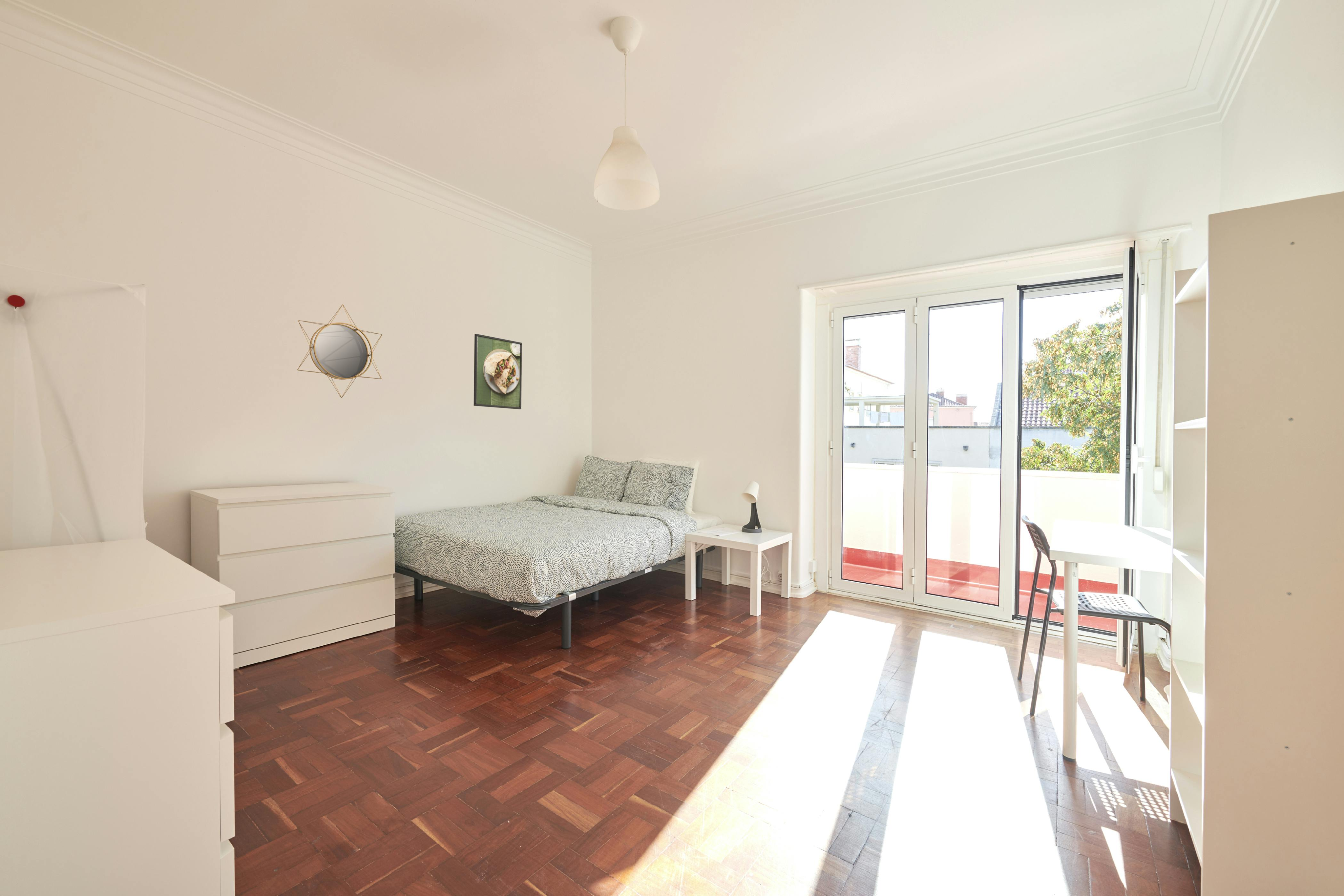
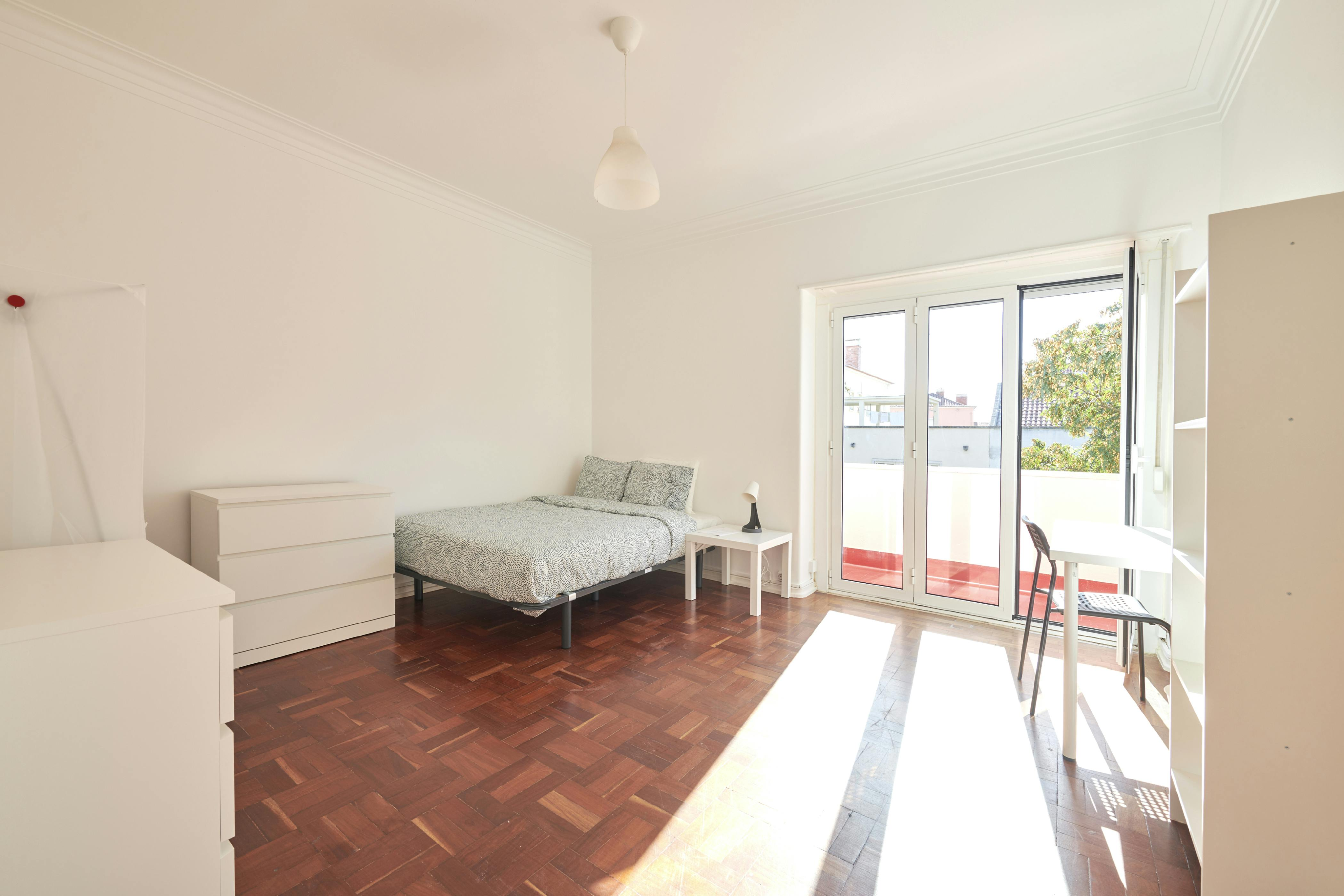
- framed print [473,334,522,410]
- home mirror [297,304,383,398]
